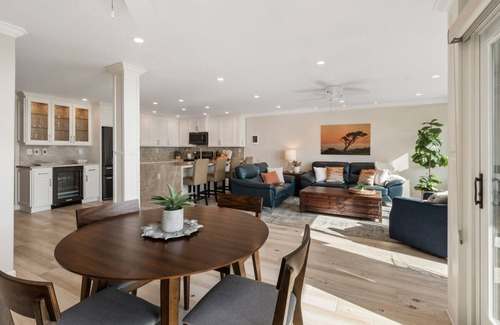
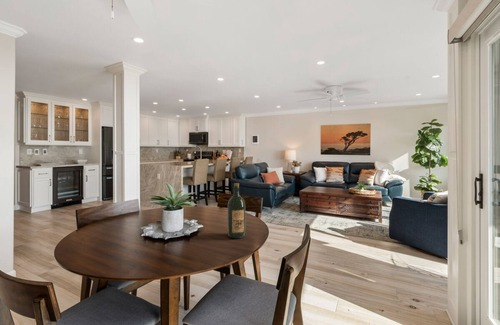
+ wine bottle [227,182,246,239]
